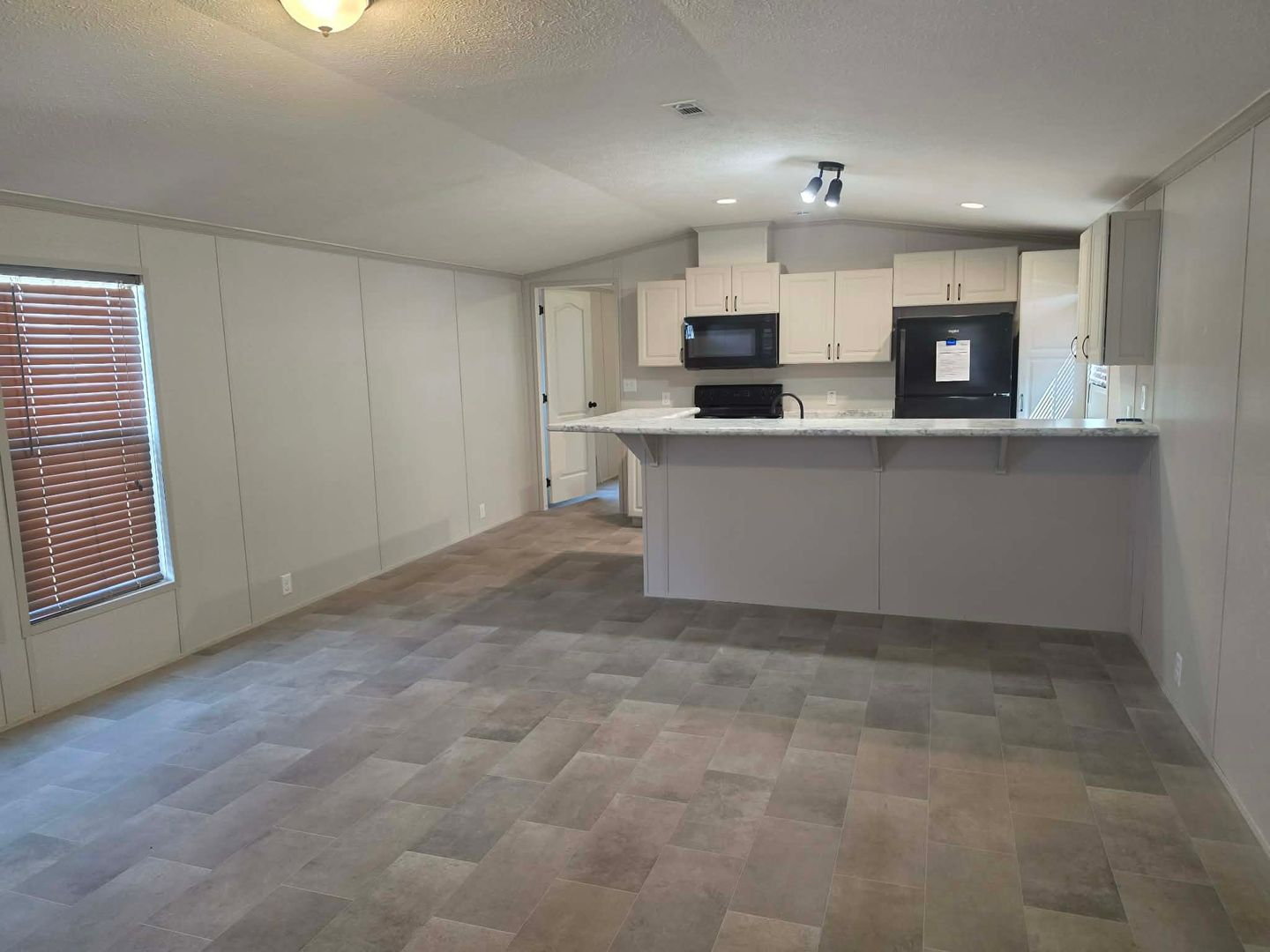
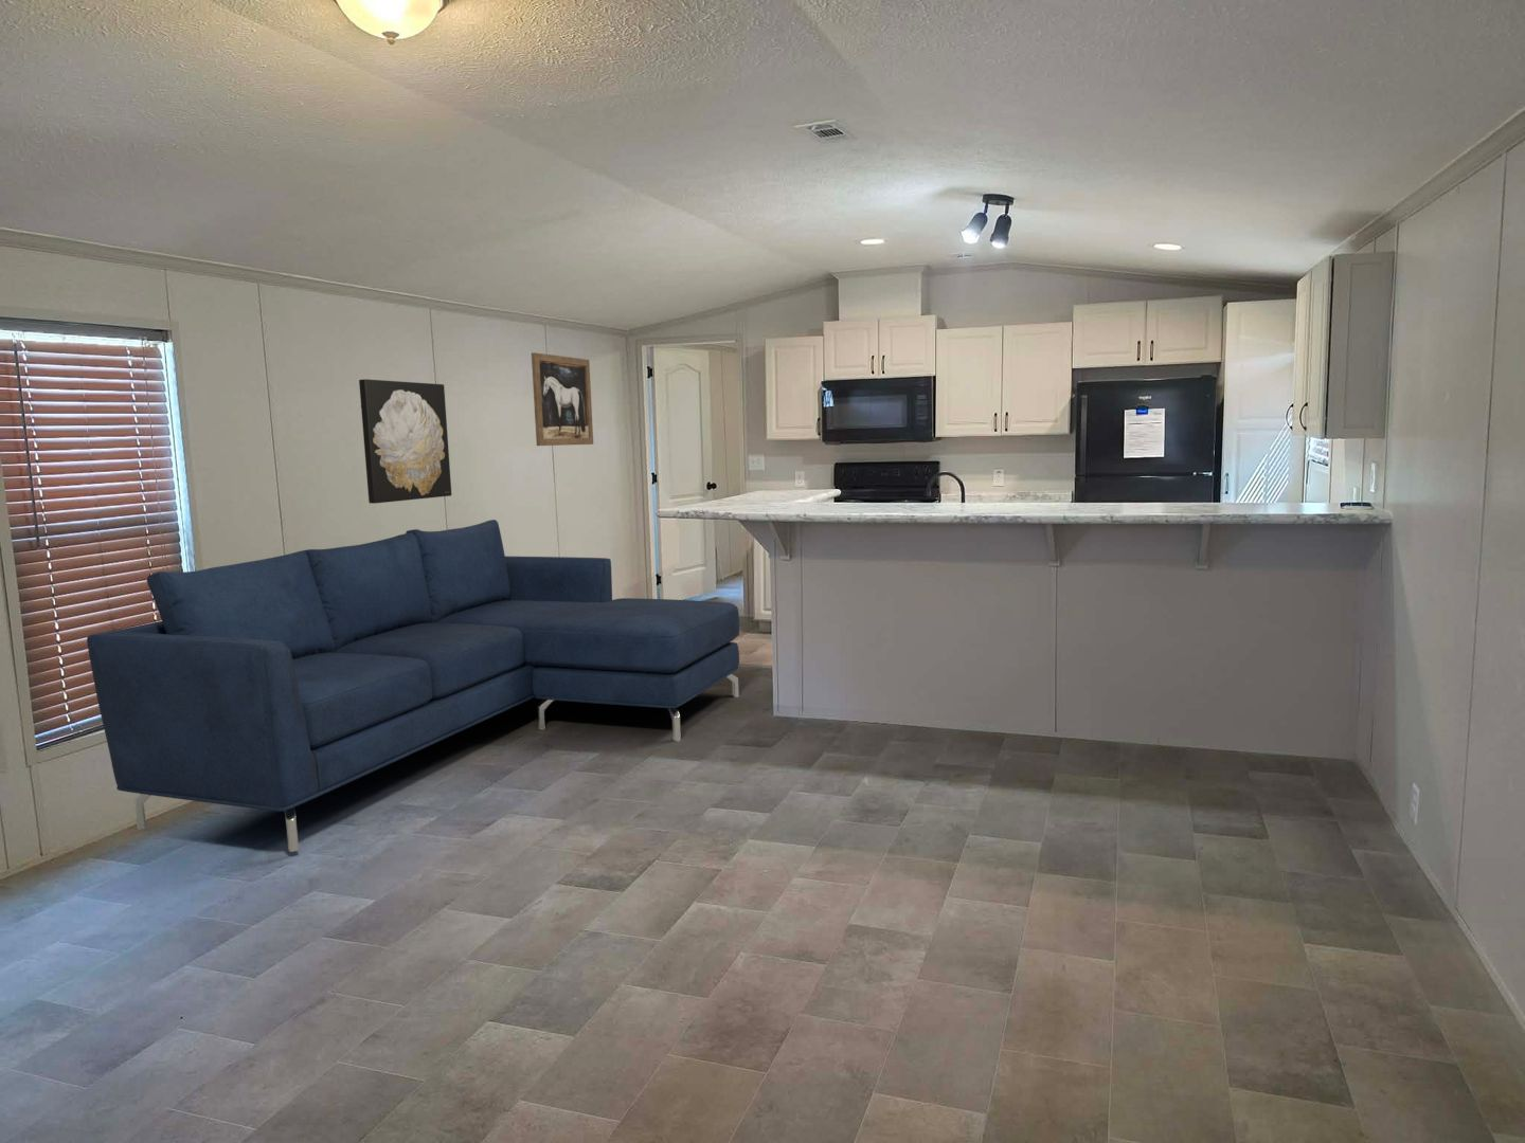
+ sofa [85,519,740,852]
+ wall art [358,378,453,504]
+ wall art [531,352,594,447]
